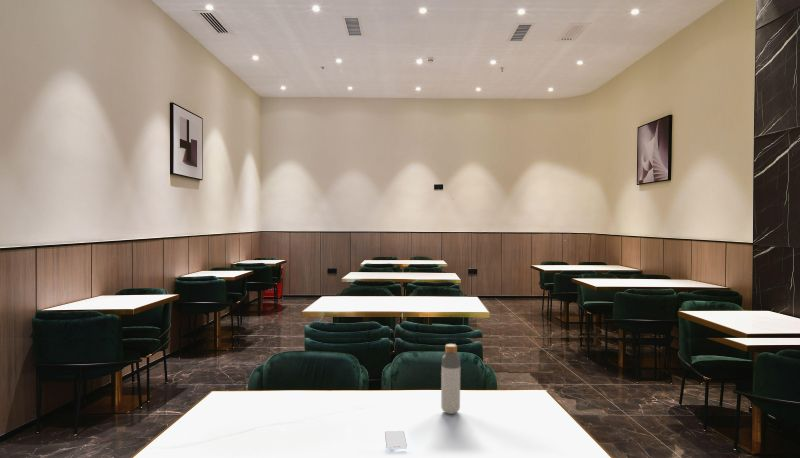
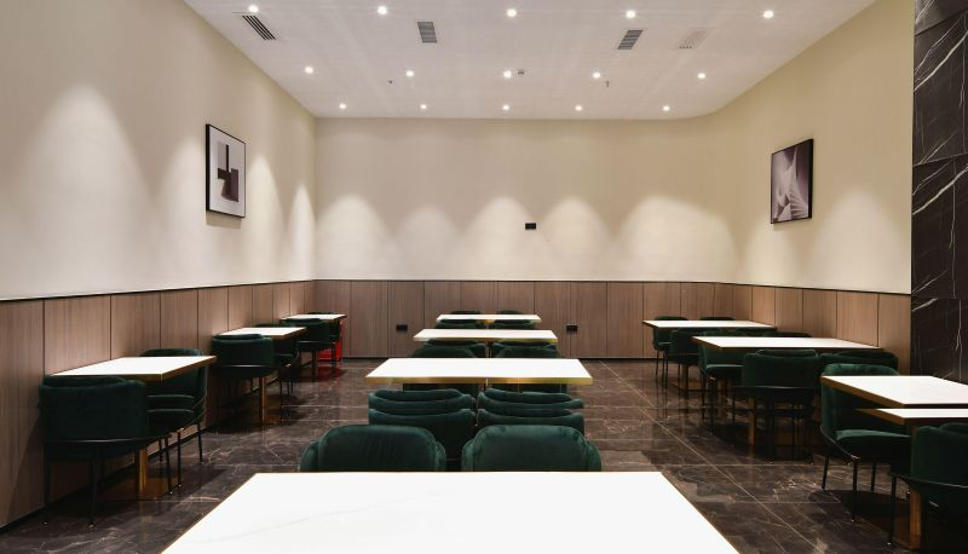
- bottle [440,343,461,415]
- smartphone [384,430,408,451]
